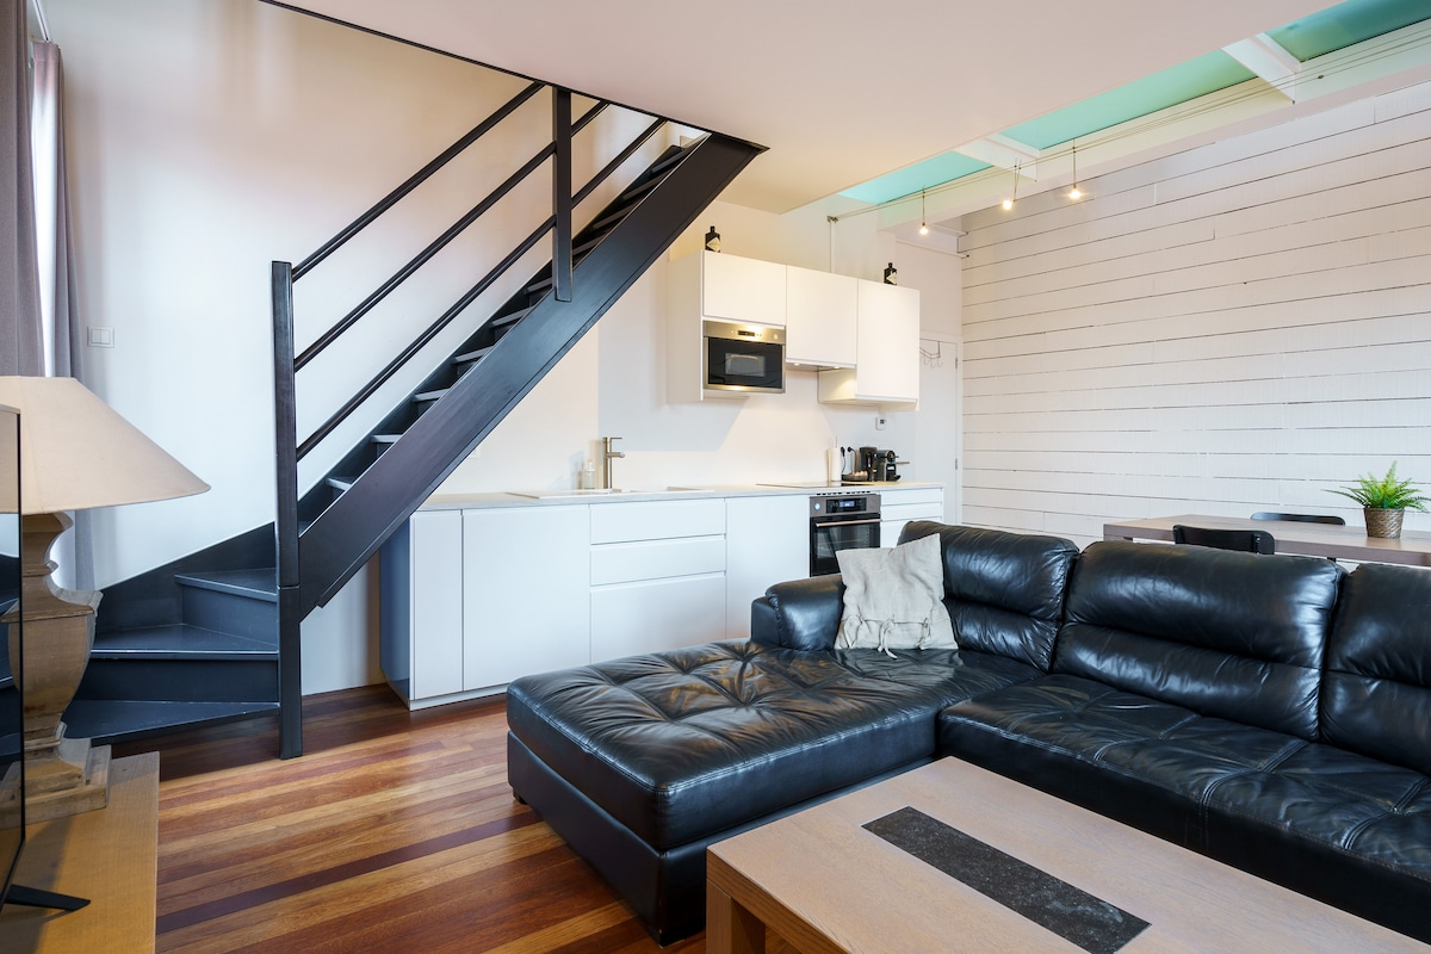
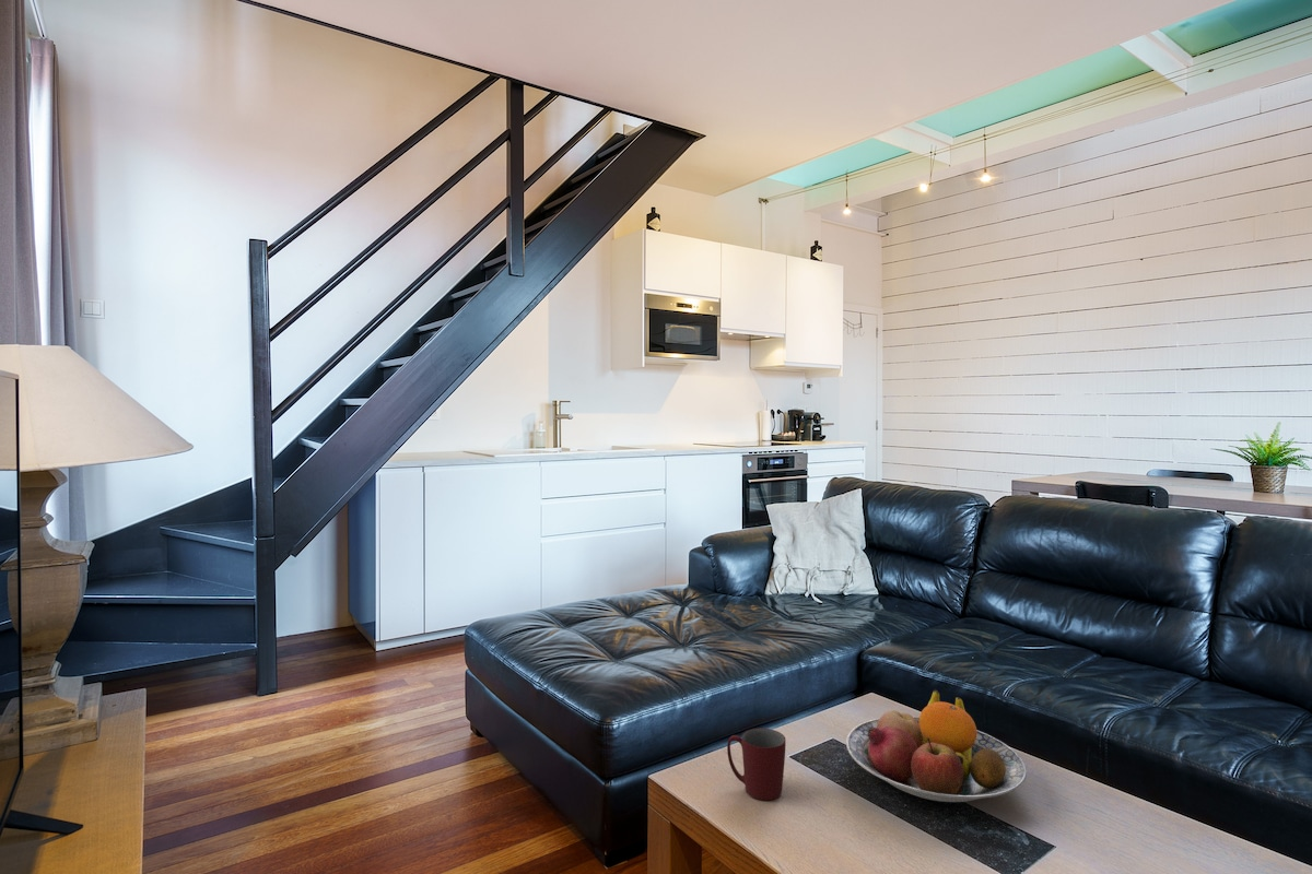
+ mug [726,728,787,801]
+ fruit bowl [845,689,1028,803]
